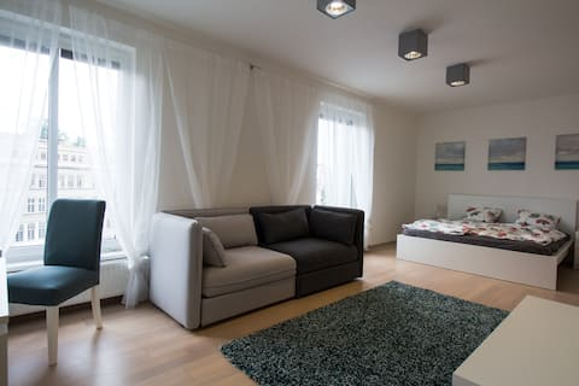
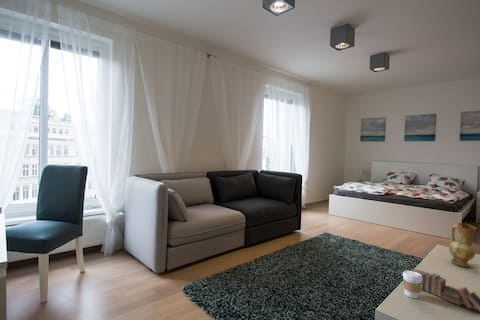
+ coffee cup [402,270,422,299]
+ book [408,267,480,313]
+ ceramic jug [448,222,478,268]
